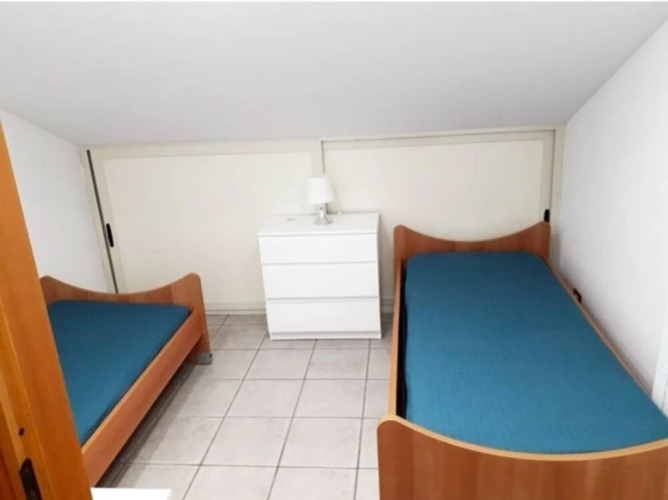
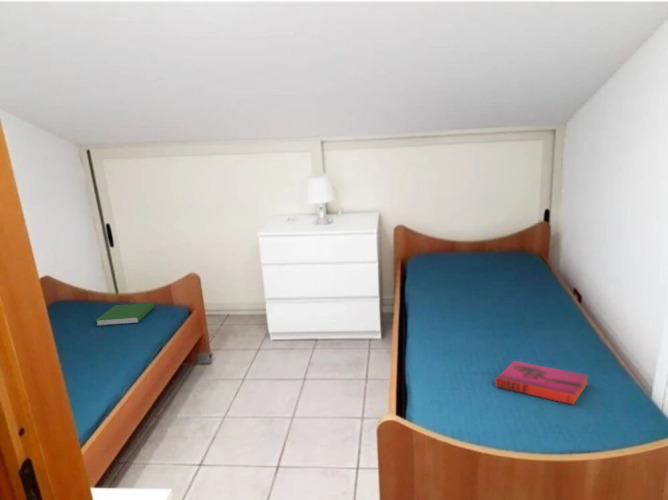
+ hardback book [494,360,589,406]
+ hardcover book [94,302,155,327]
